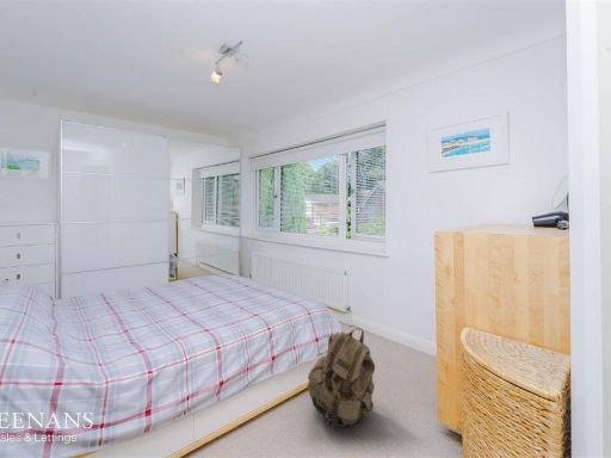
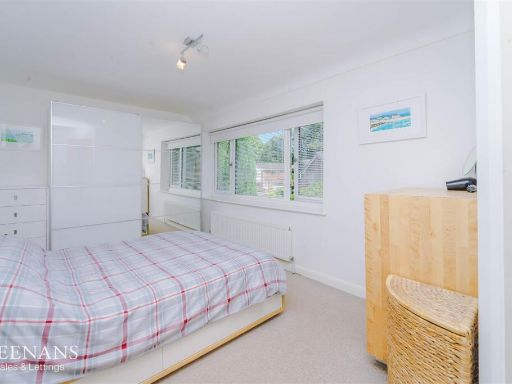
- backpack [307,328,376,431]
